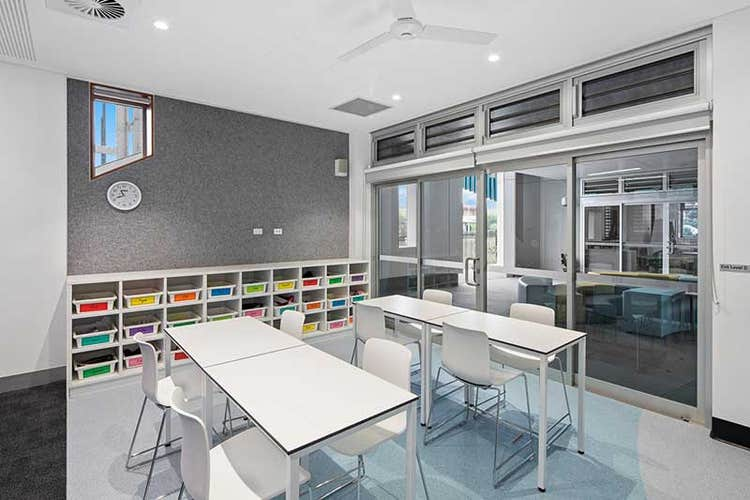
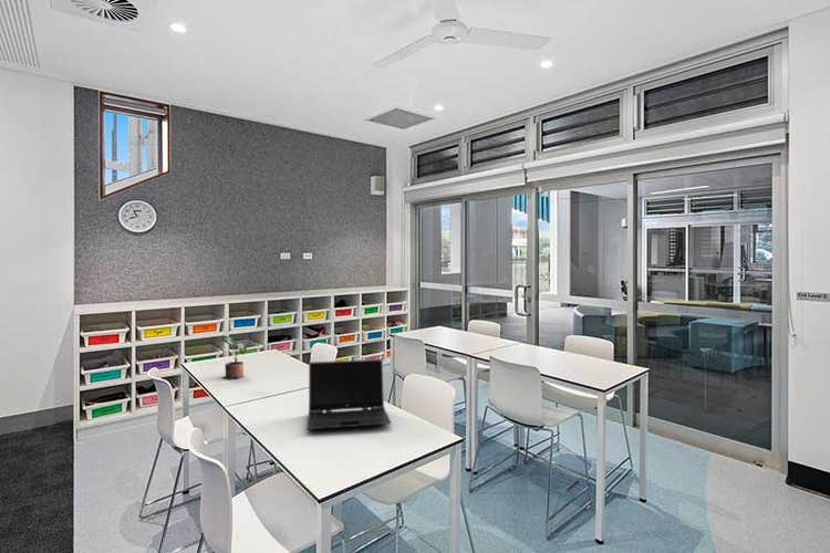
+ potted plant [219,335,248,380]
+ laptop computer [305,358,392,430]
